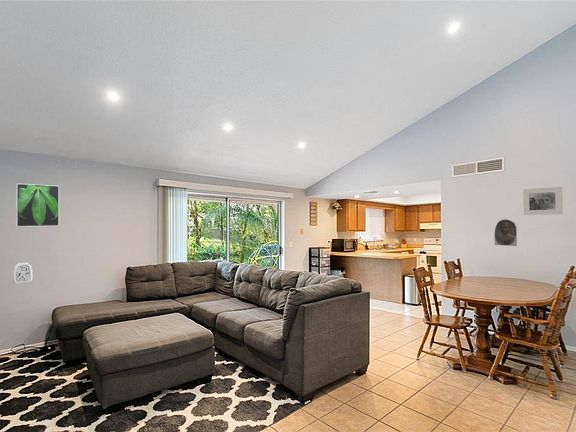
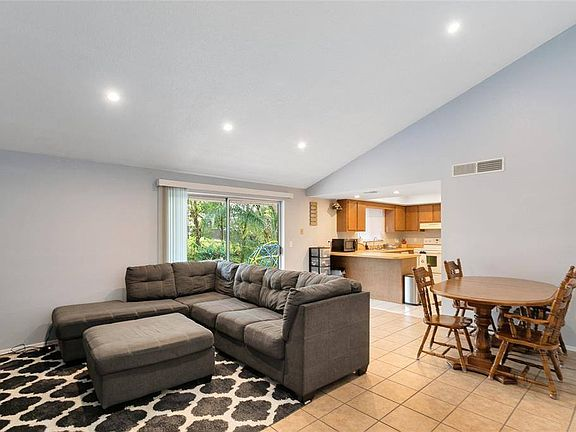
- wall relief [12,262,33,285]
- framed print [522,186,564,216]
- portrait relief [494,218,518,247]
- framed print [16,183,60,228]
